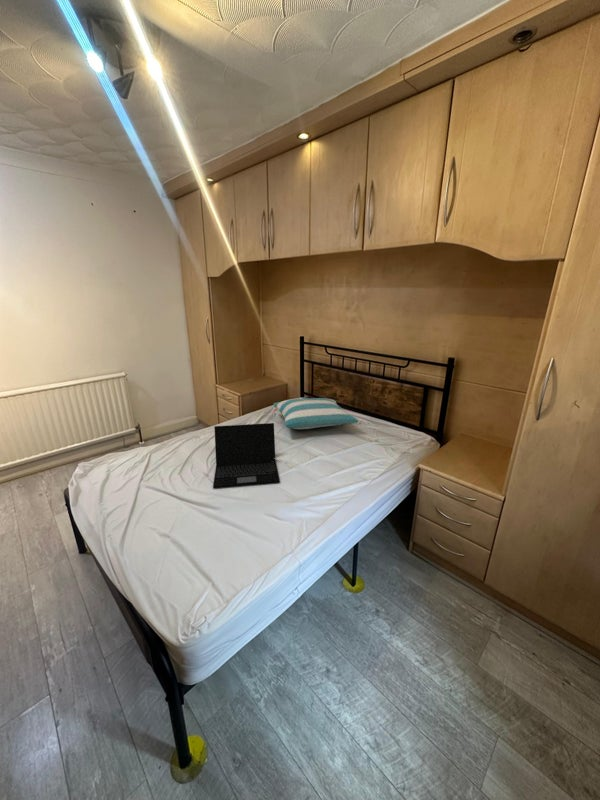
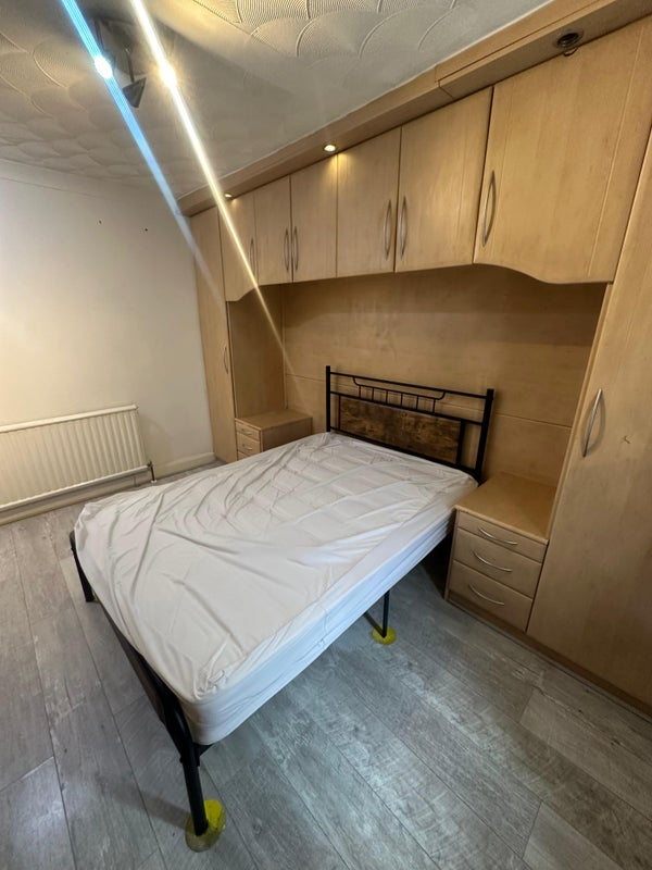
- pillow [273,397,359,430]
- laptop [212,422,281,489]
